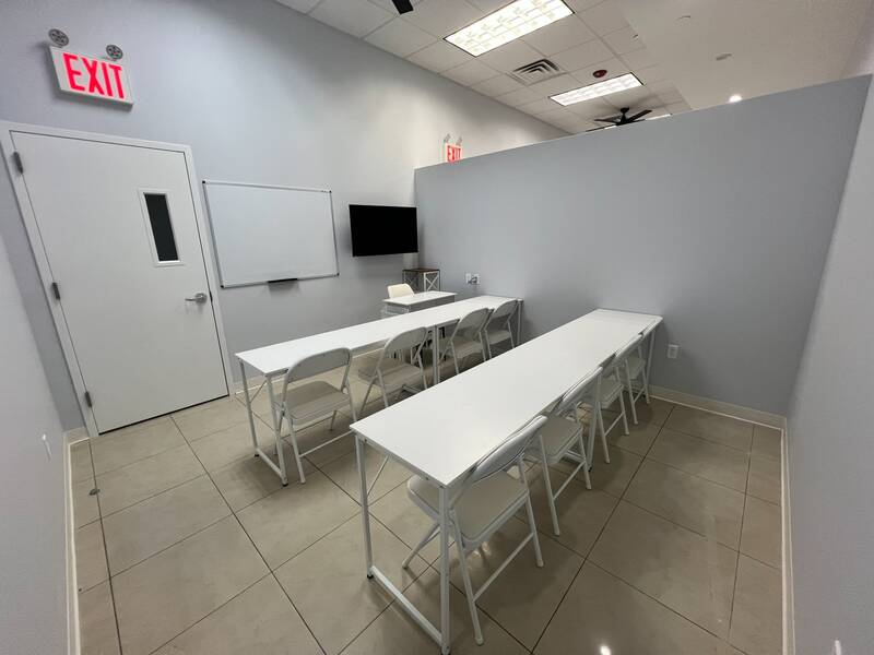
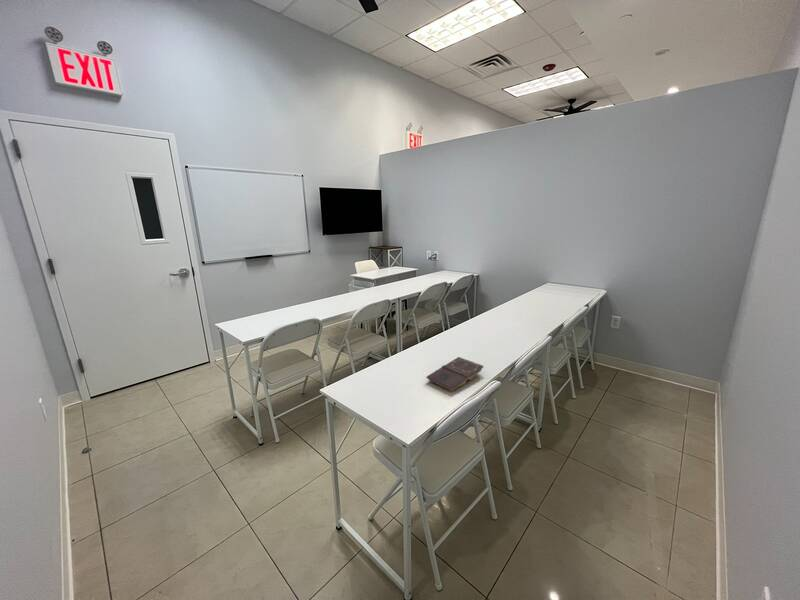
+ book [425,356,485,392]
